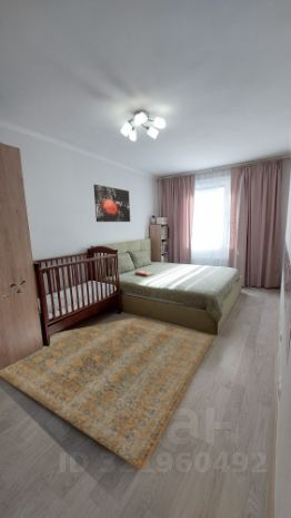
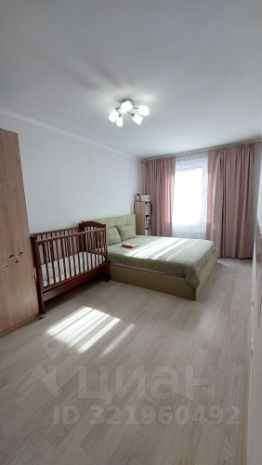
- wall art [92,184,131,223]
- rug [0,317,214,471]
